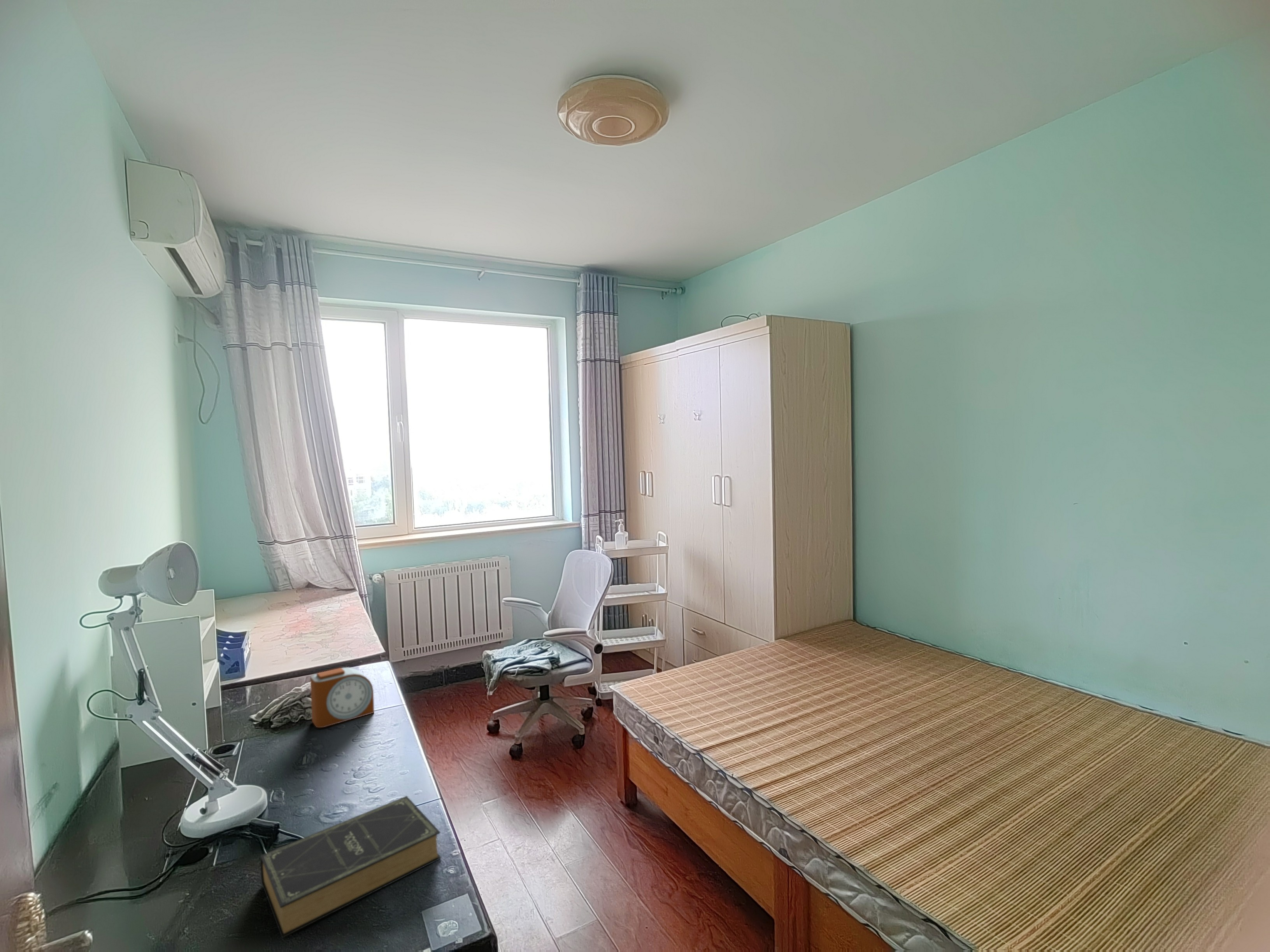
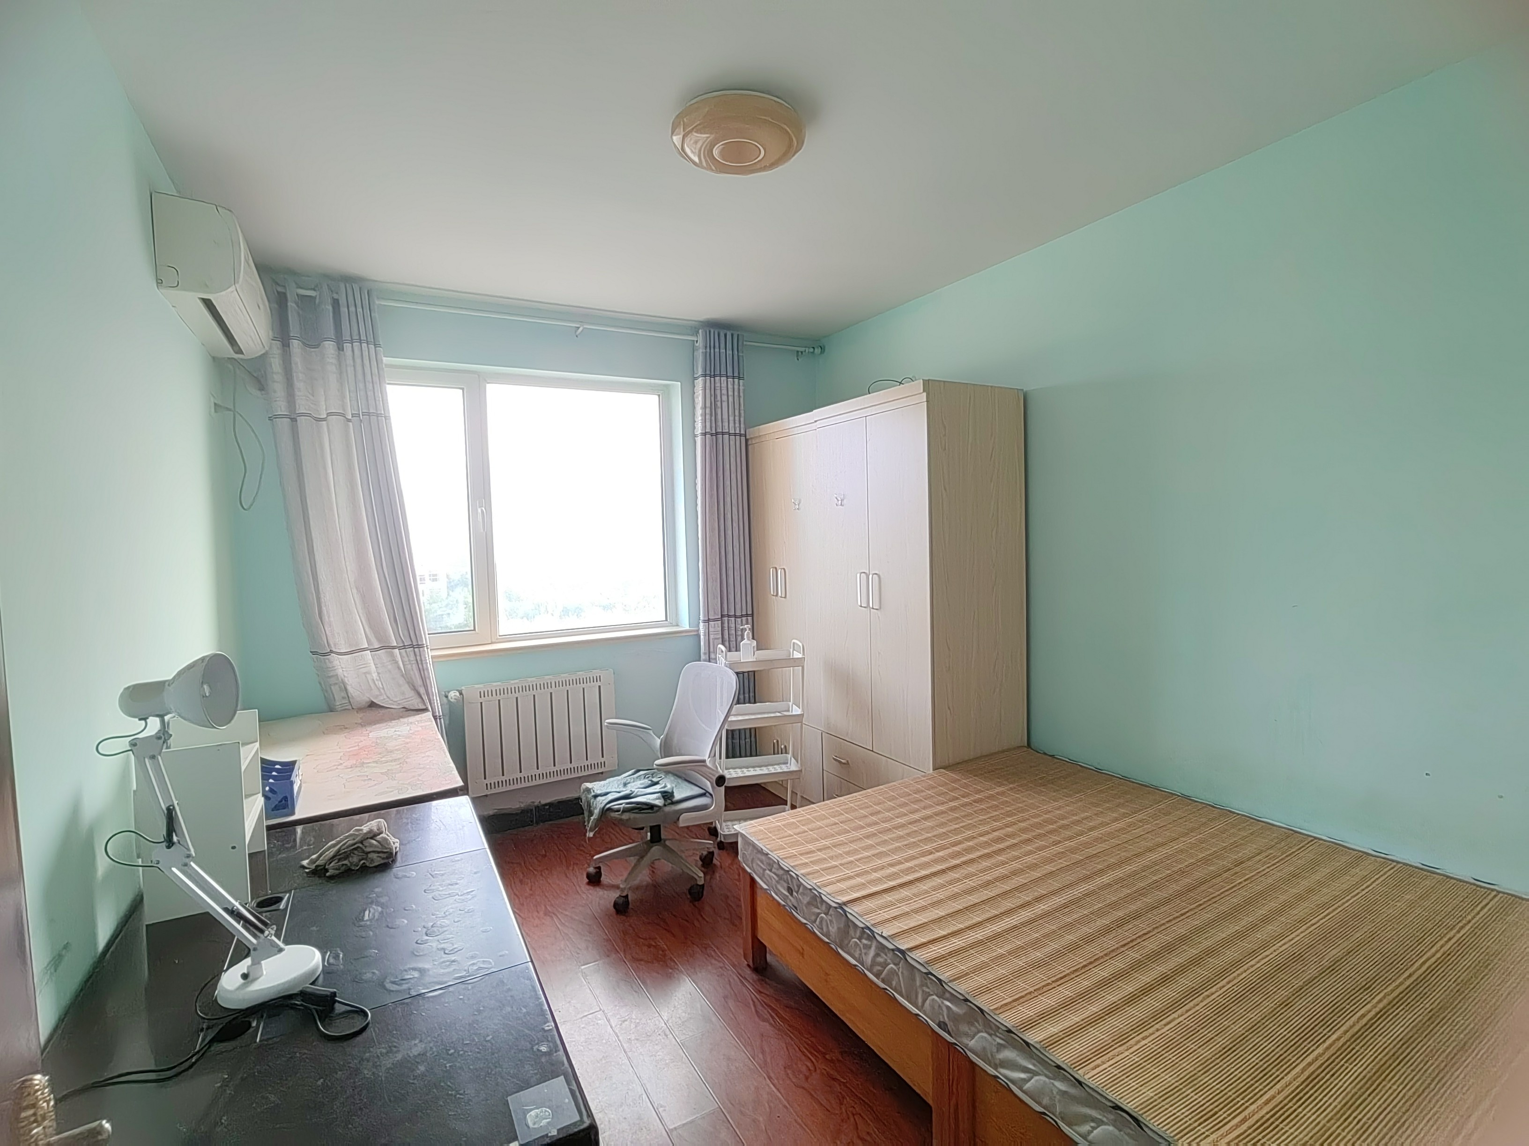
- alarm clock [310,667,375,728]
- book [260,795,442,939]
